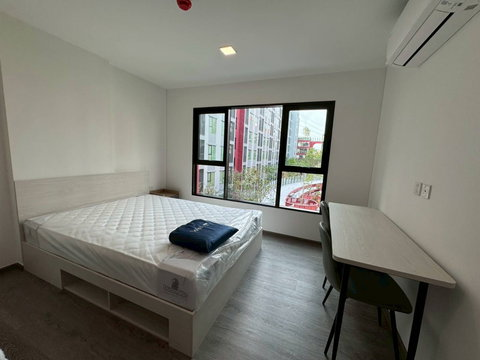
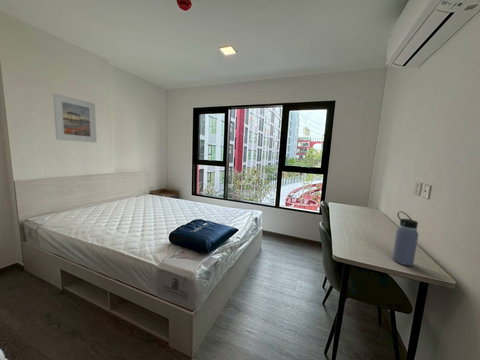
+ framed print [52,92,98,143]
+ water bottle [392,210,419,266]
